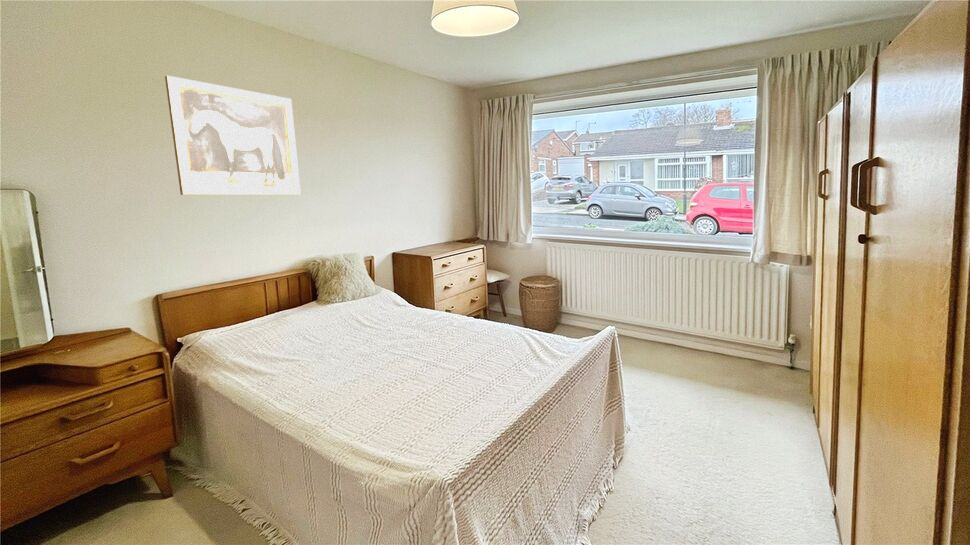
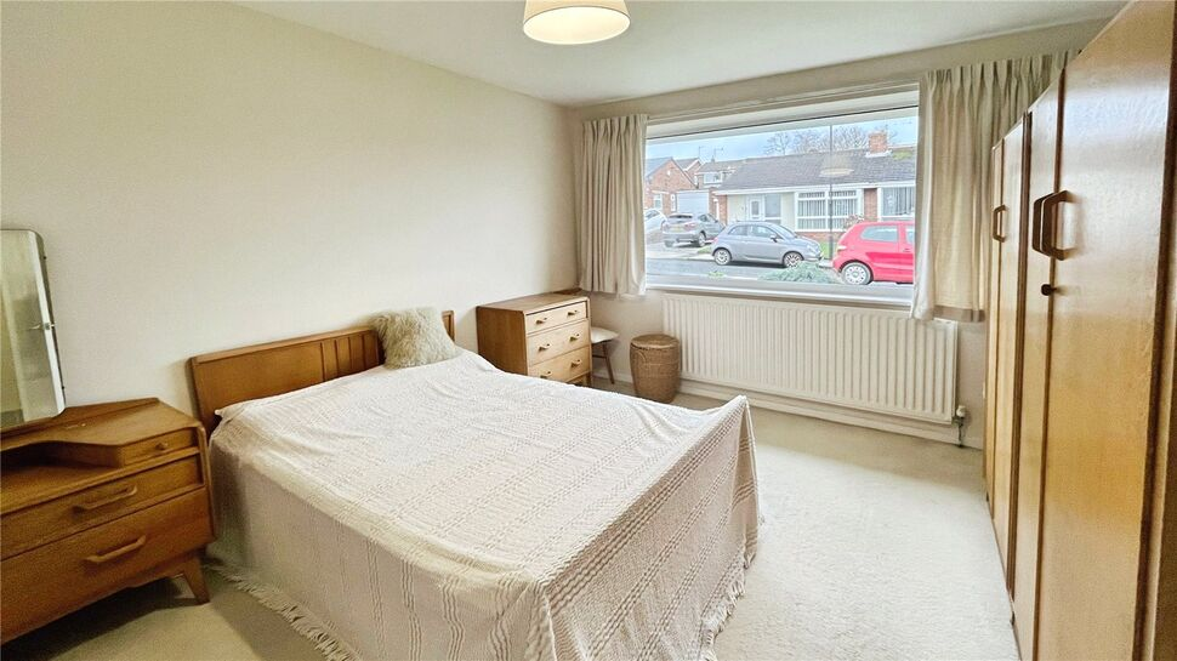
- wall art [164,75,302,196]
